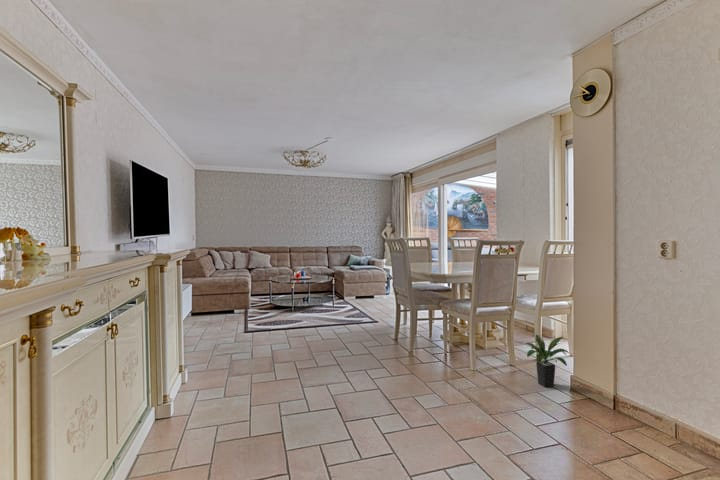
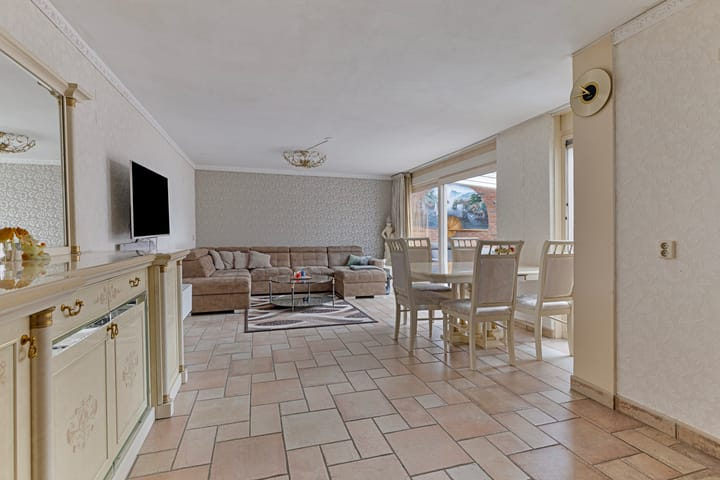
- potted plant [521,334,570,388]
